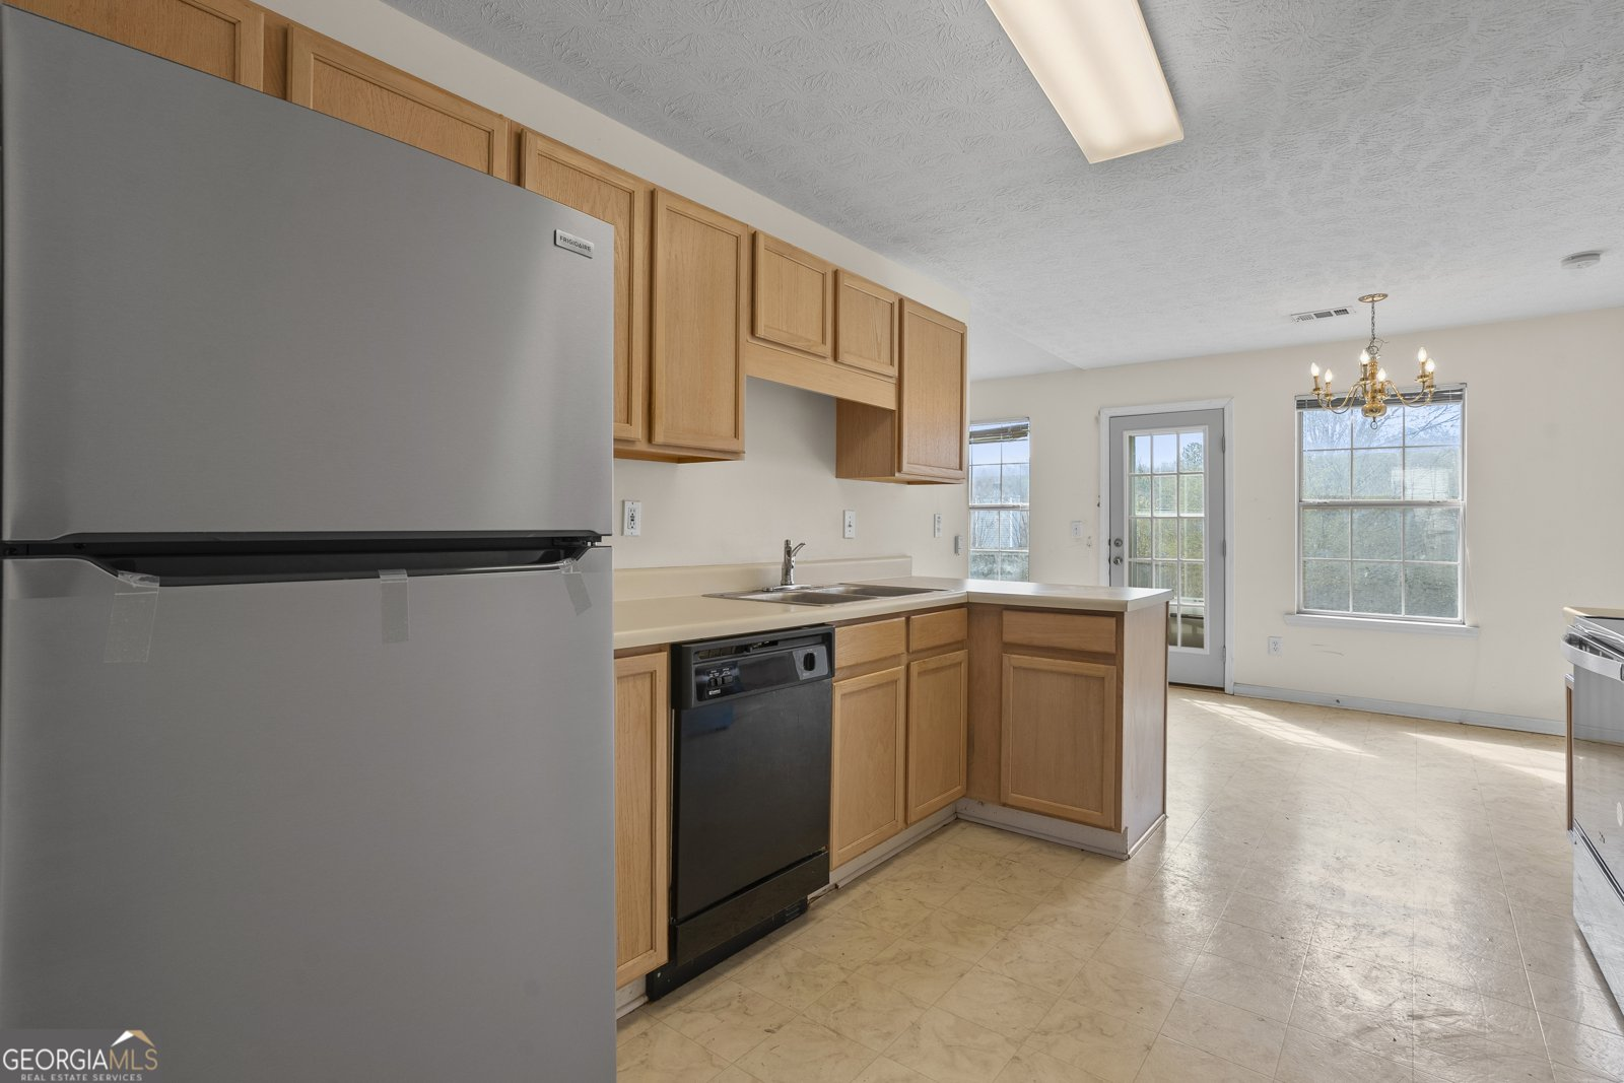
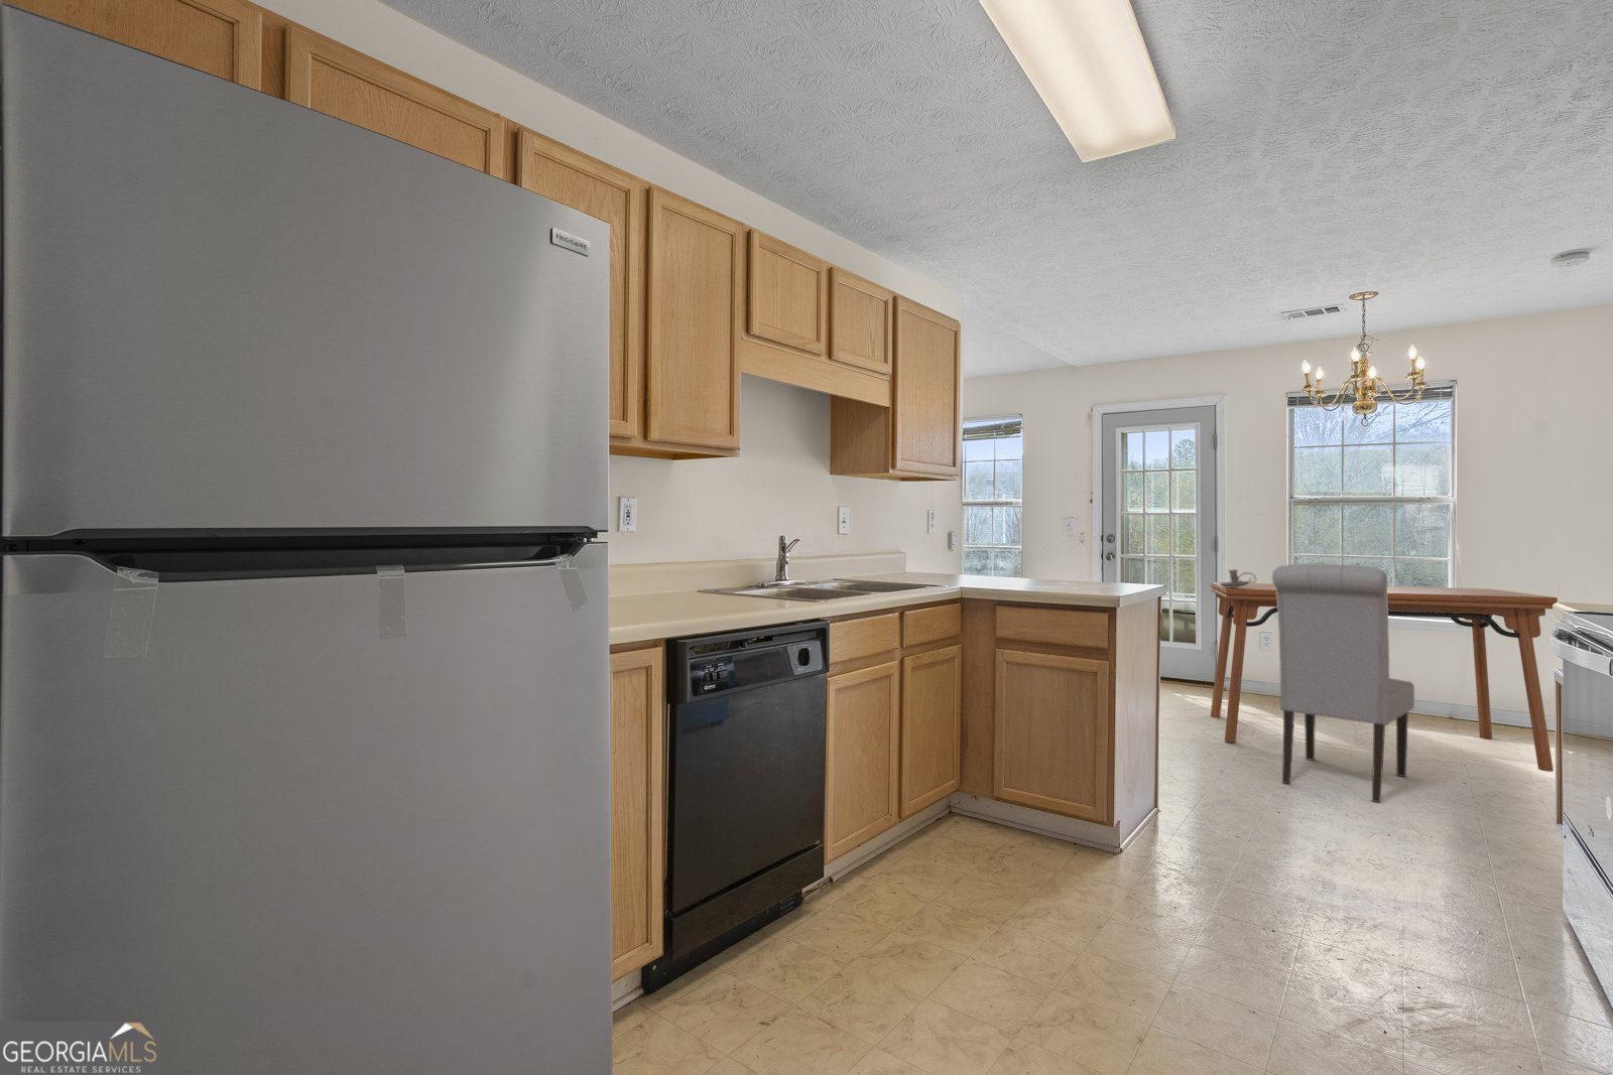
+ dining table [1210,582,1559,773]
+ candle holder [1219,569,1257,588]
+ chair [1271,563,1415,803]
